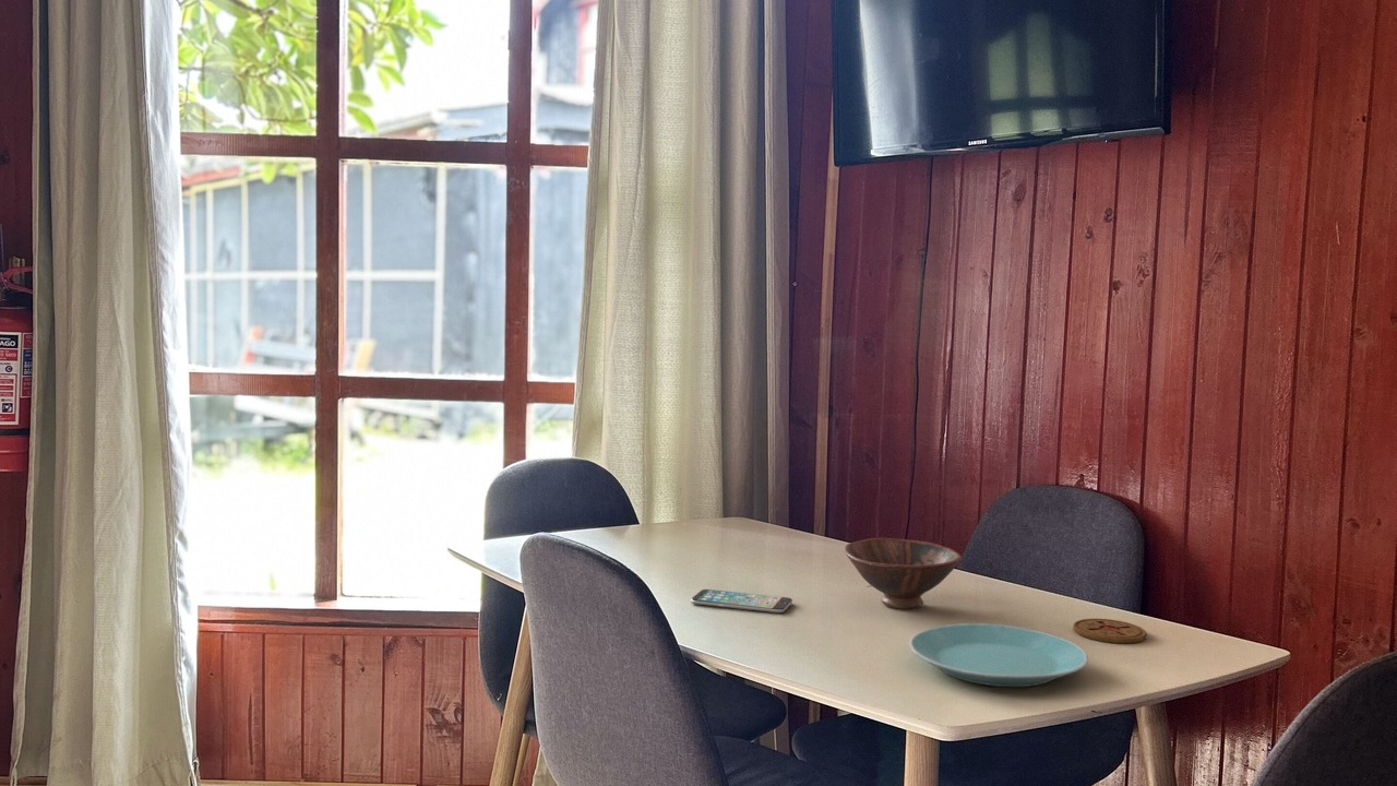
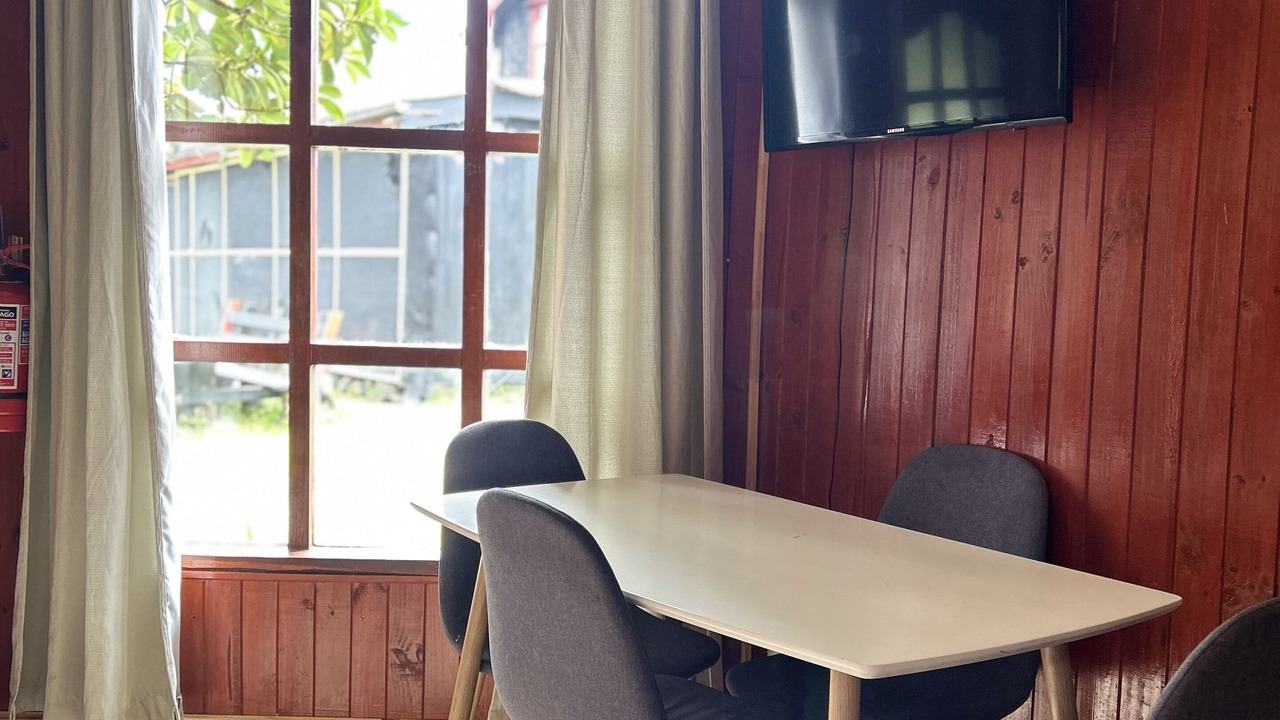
- bowl [843,537,963,609]
- coaster [1072,618,1148,644]
- plate [908,622,1089,688]
- smartphone [690,588,793,614]
